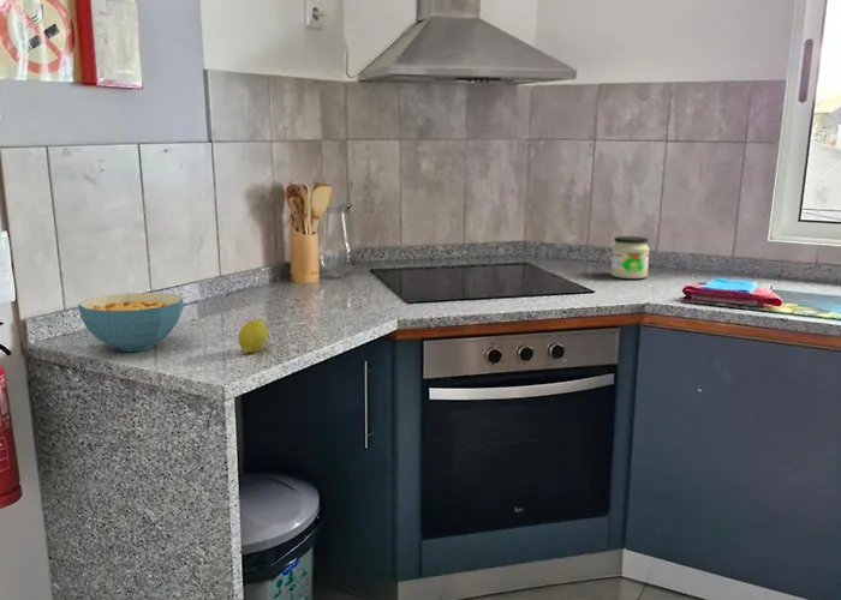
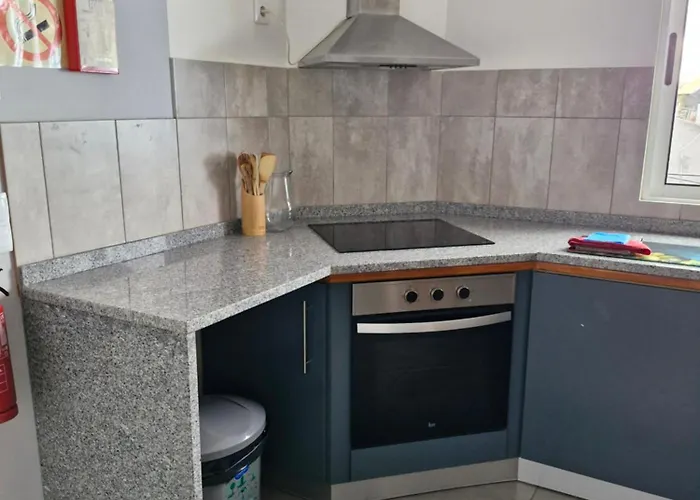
- jar [609,235,651,280]
- fruit [238,318,269,354]
- cereal bowl [77,292,184,353]
